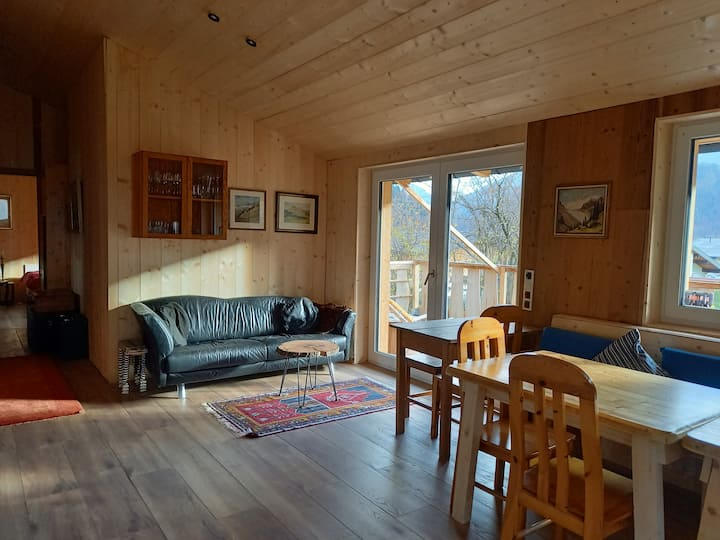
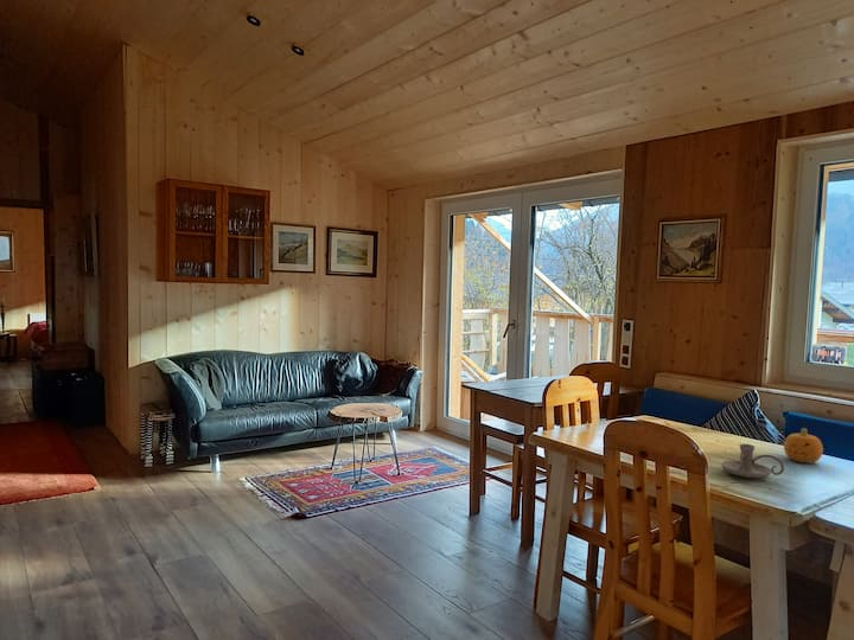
+ fruit [783,427,824,465]
+ candle holder [720,443,785,479]
